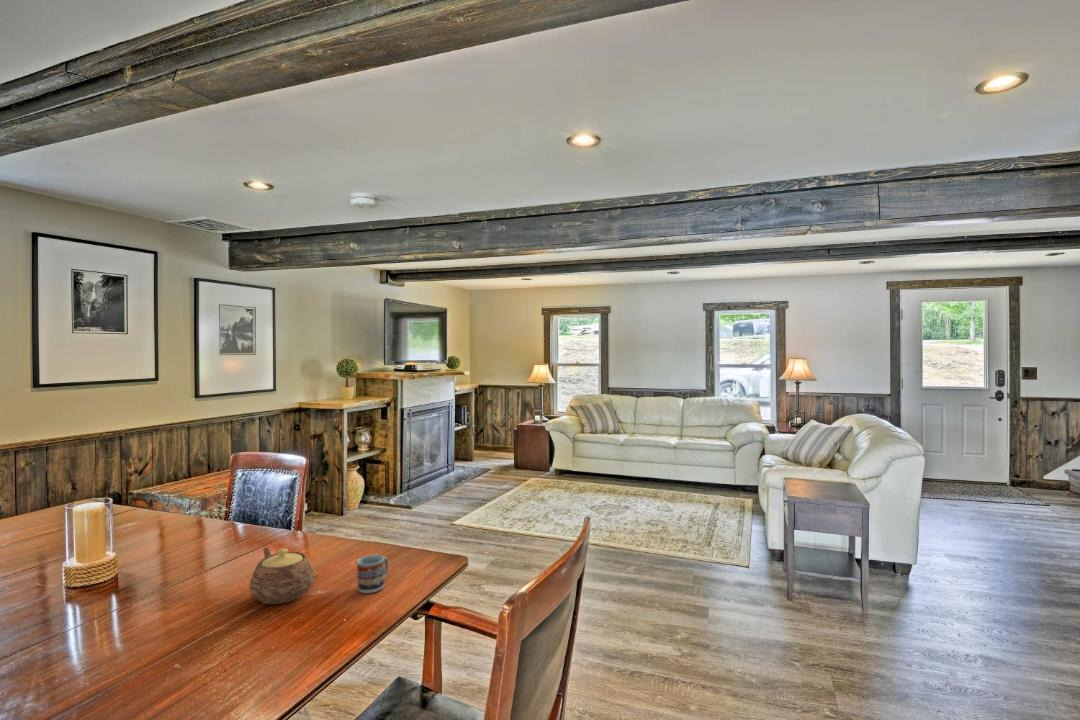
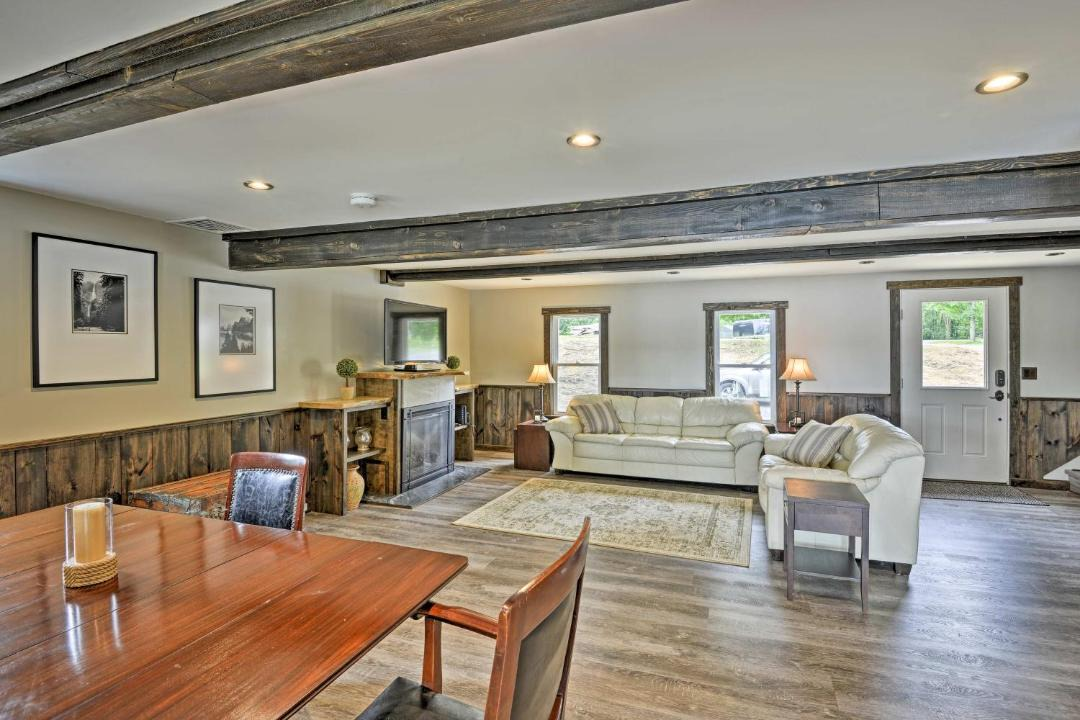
- teapot [248,546,315,605]
- cup [356,554,390,594]
